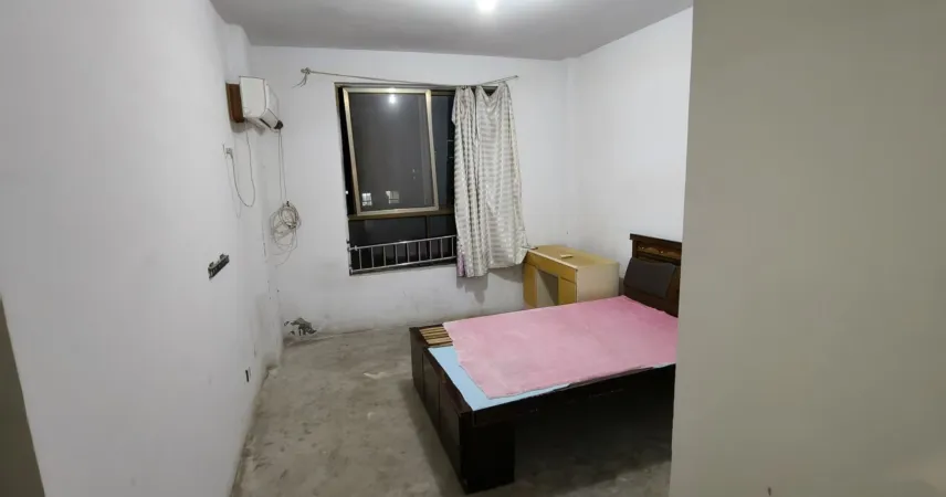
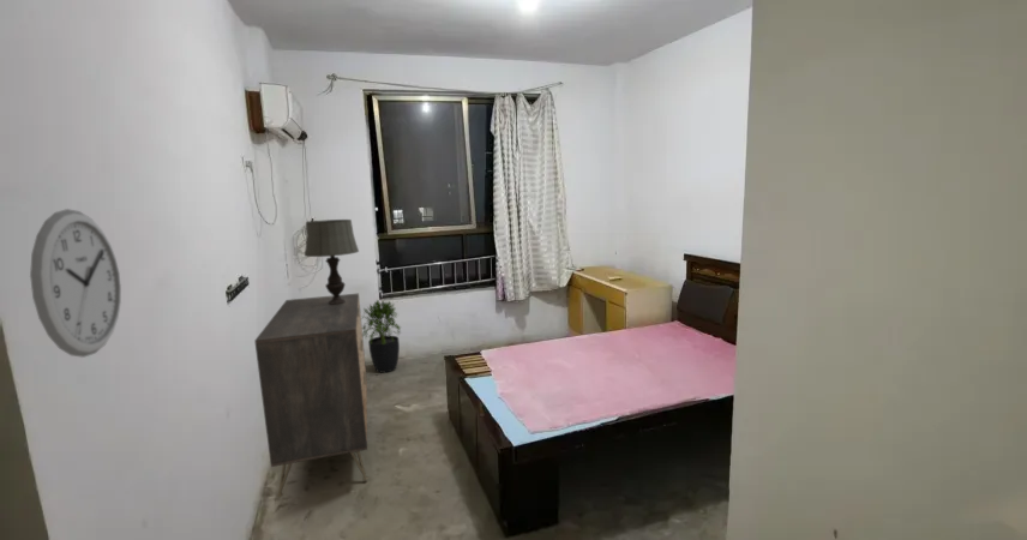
+ wall clock [29,208,122,359]
+ dresser [253,293,370,498]
+ potted plant [361,299,403,374]
+ table lamp [304,218,360,305]
